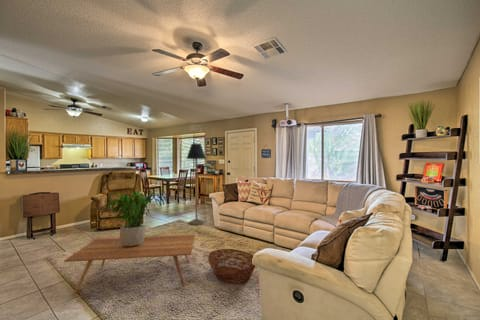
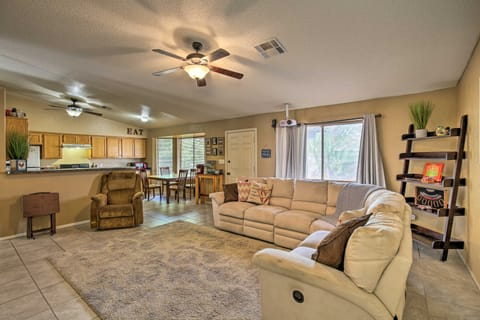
- coffee table [63,233,196,295]
- potted plant [98,189,169,246]
- floor lamp [185,143,207,226]
- basket [207,248,256,285]
